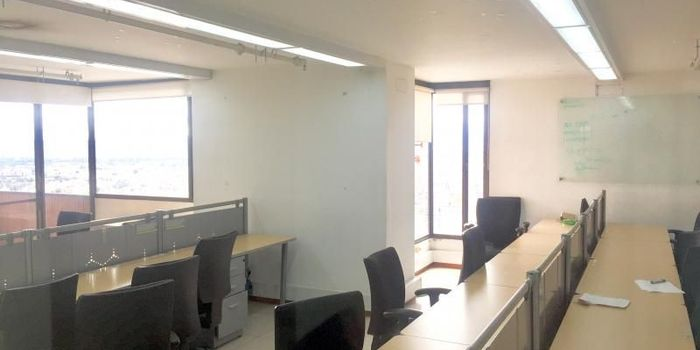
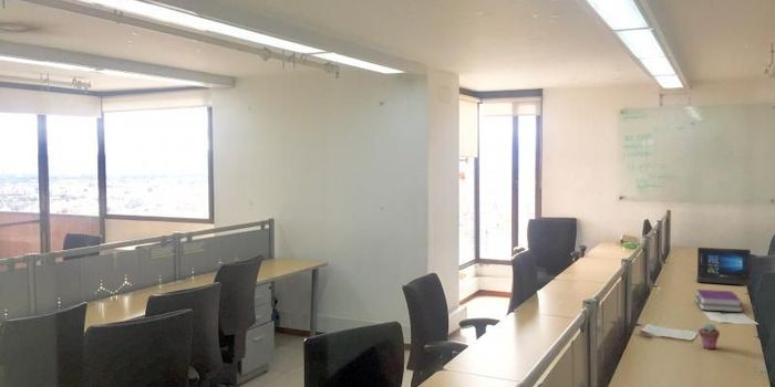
+ laptop [695,247,753,286]
+ potted succulent [698,323,721,351]
+ notebook [694,289,744,313]
